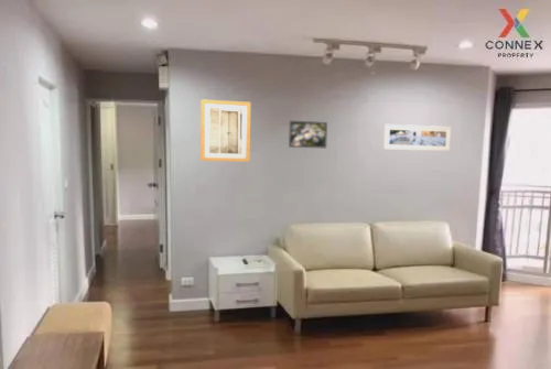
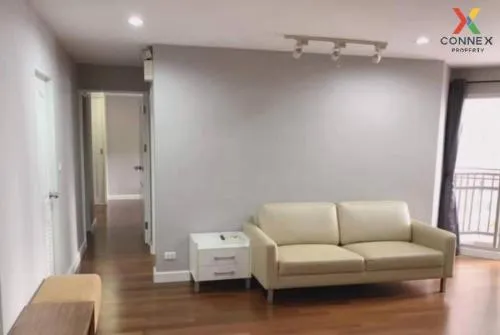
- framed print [382,123,452,152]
- wall art [199,98,252,163]
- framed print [288,120,328,149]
